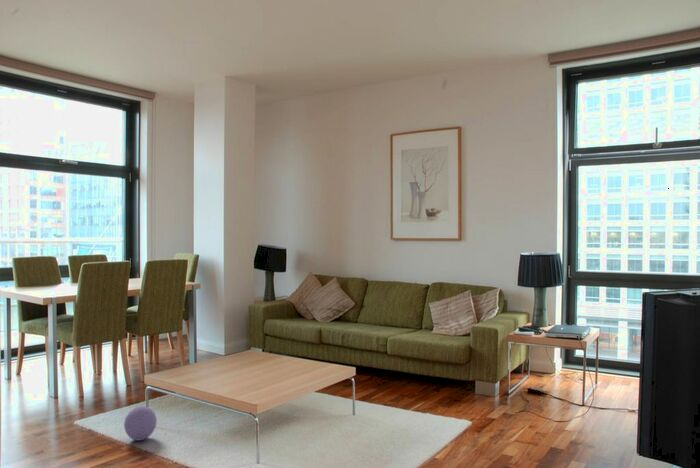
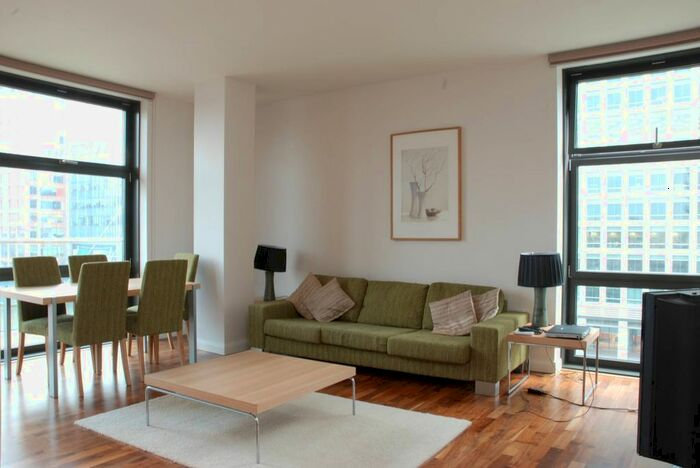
- ball [123,405,158,442]
